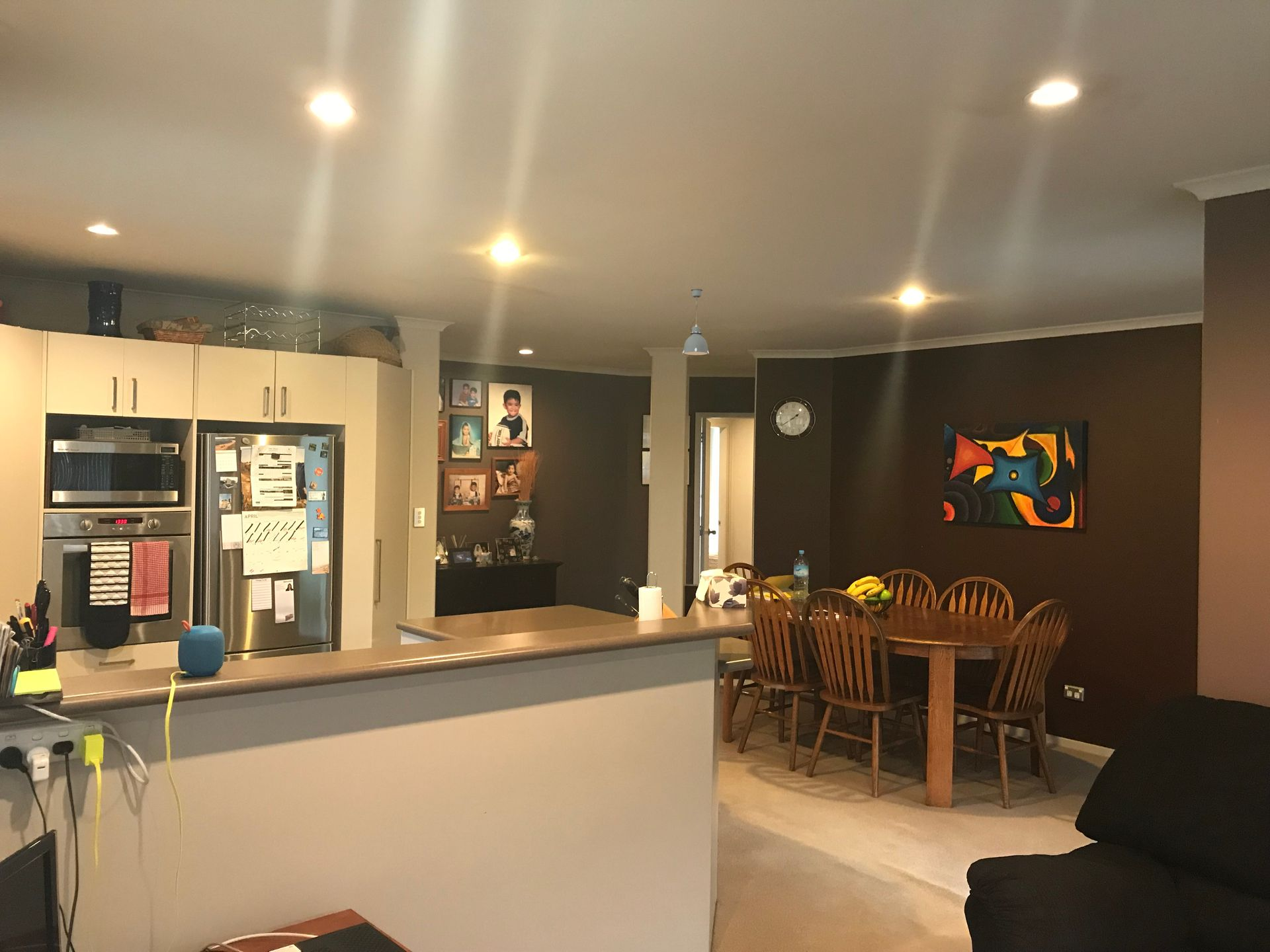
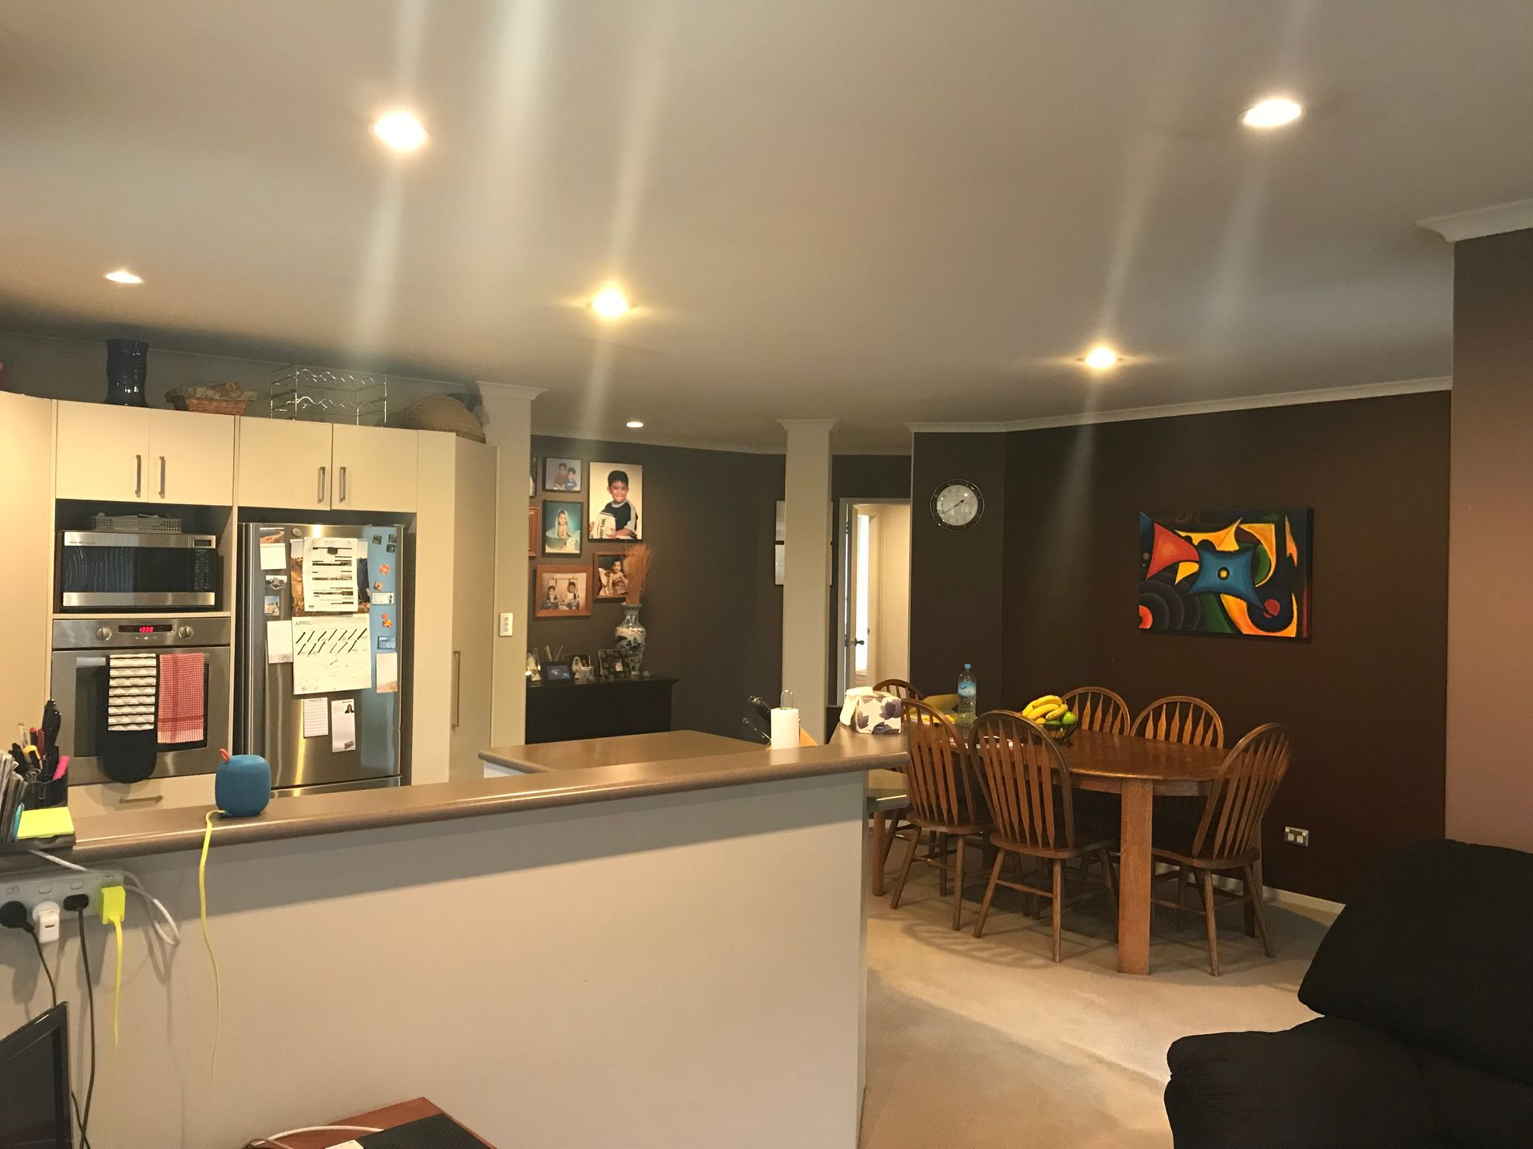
- pendant light [682,288,710,356]
